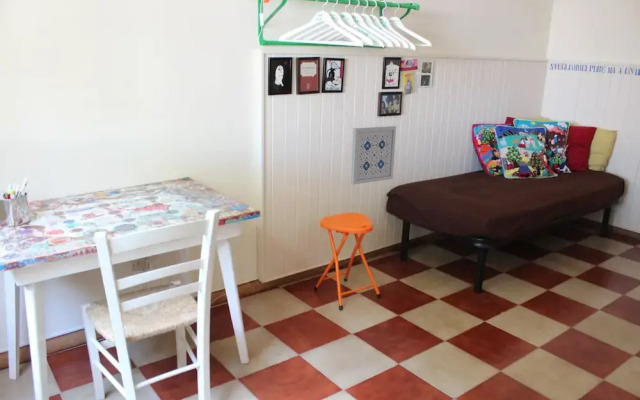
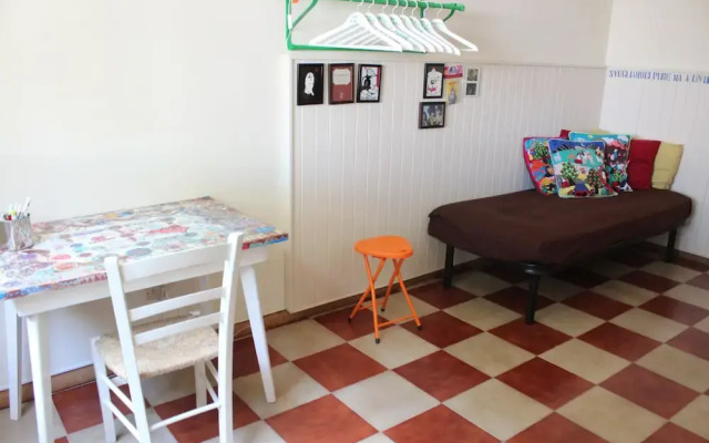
- wall art [350,125,397,185]
